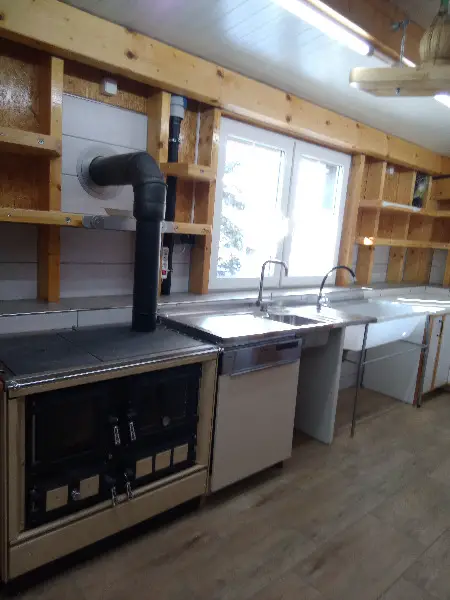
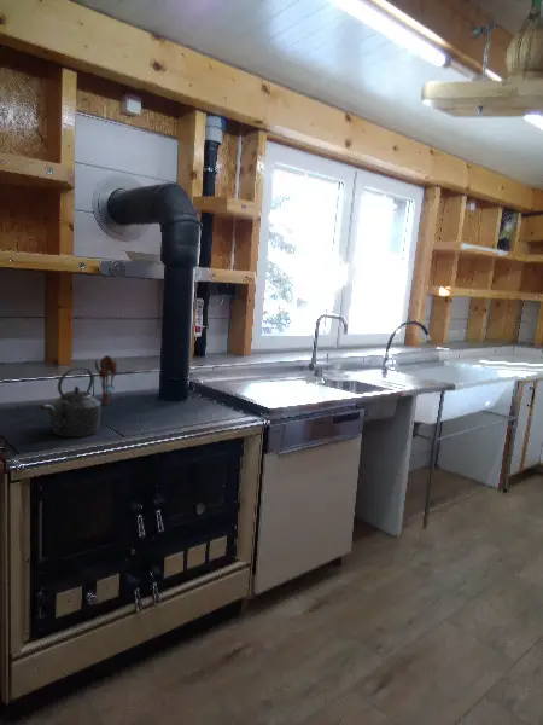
+ utensil holder [94,354,118,405]
+ kettle [40,366,103,439]
